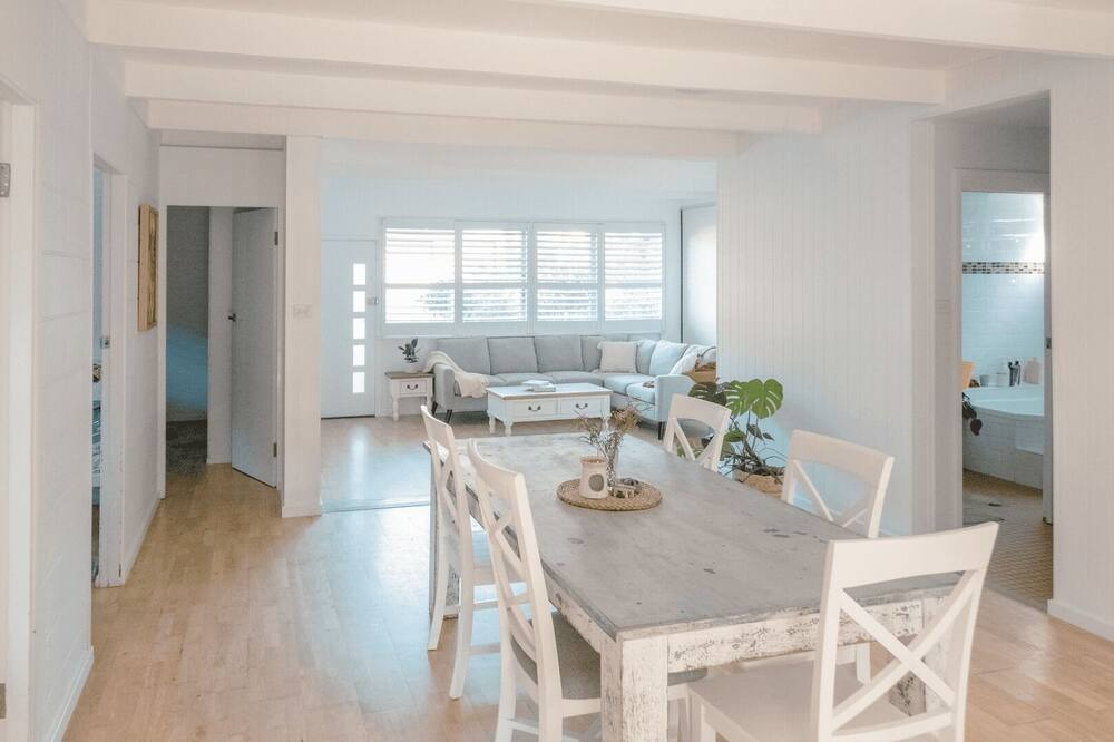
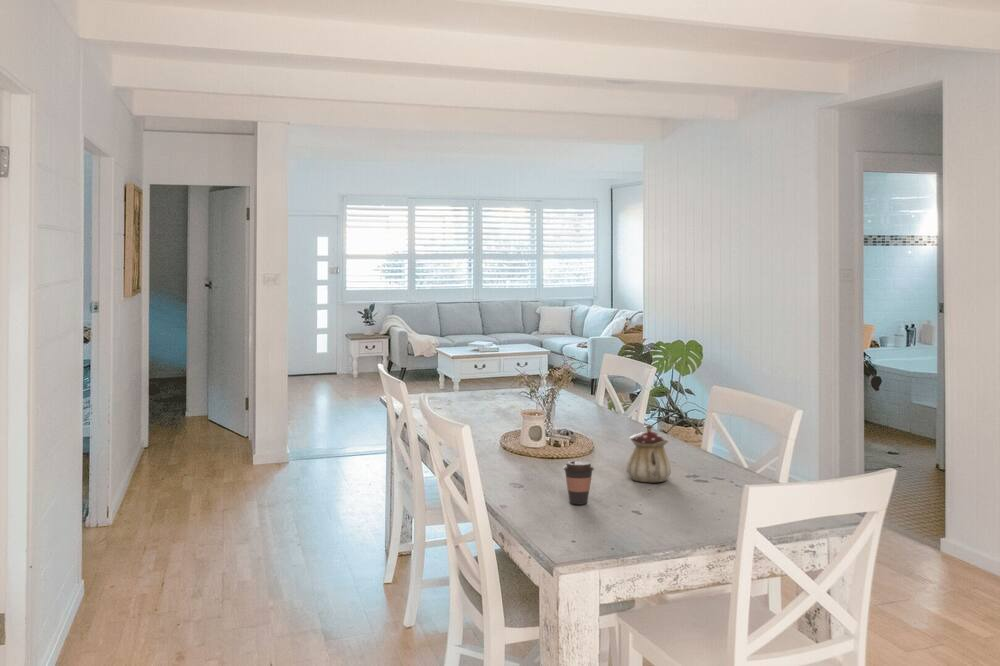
+ teapot [626,423,672,483]
+ coffee cup [562,460,595,505]
